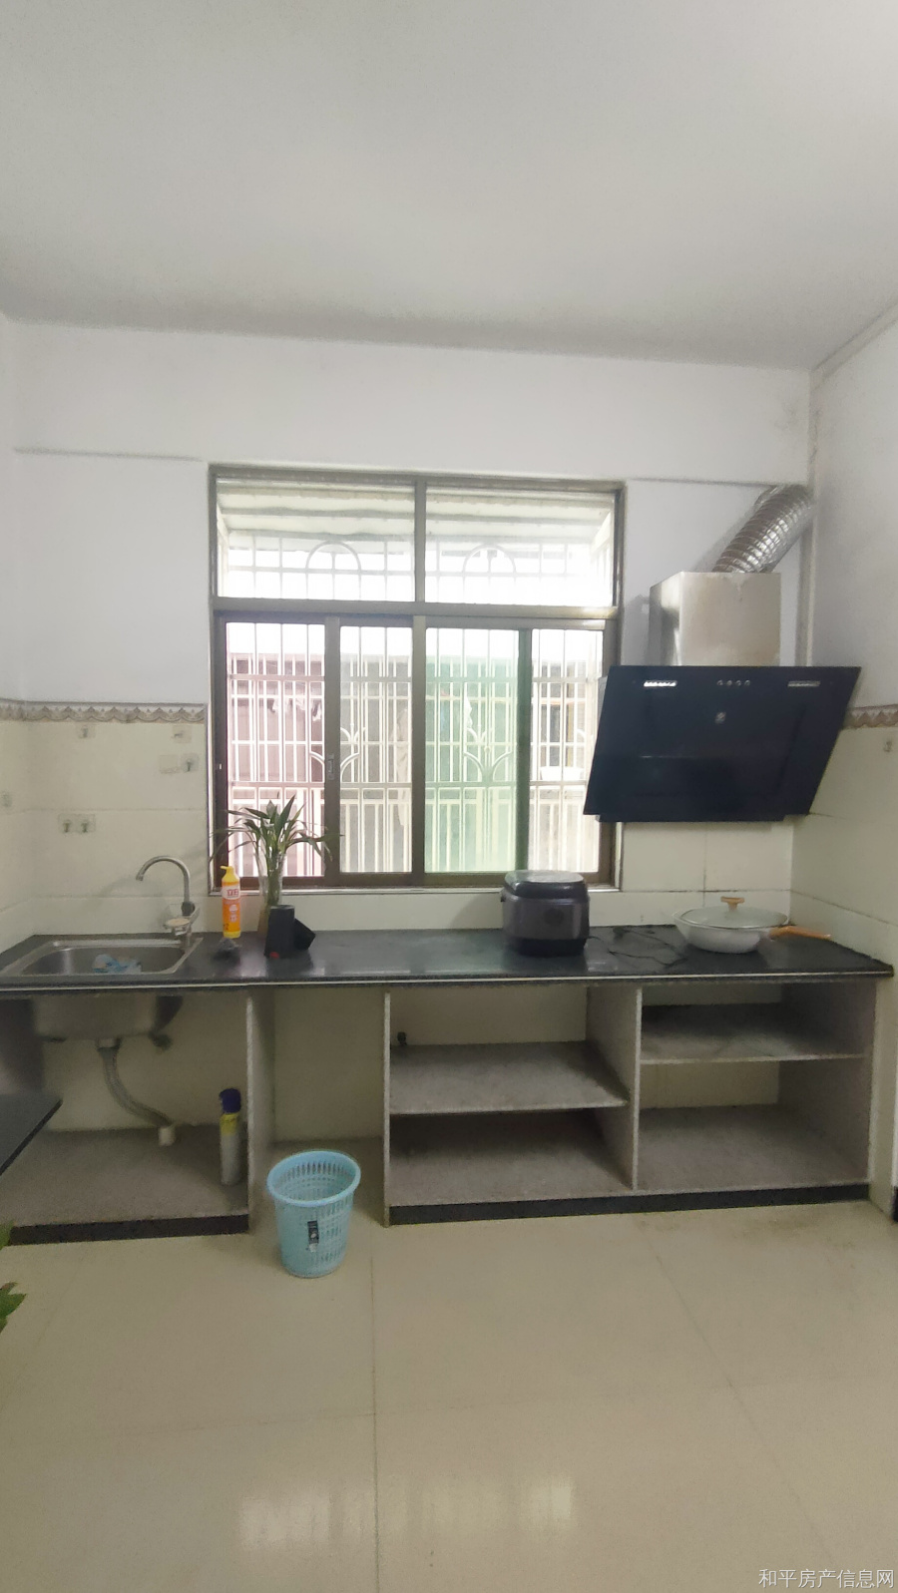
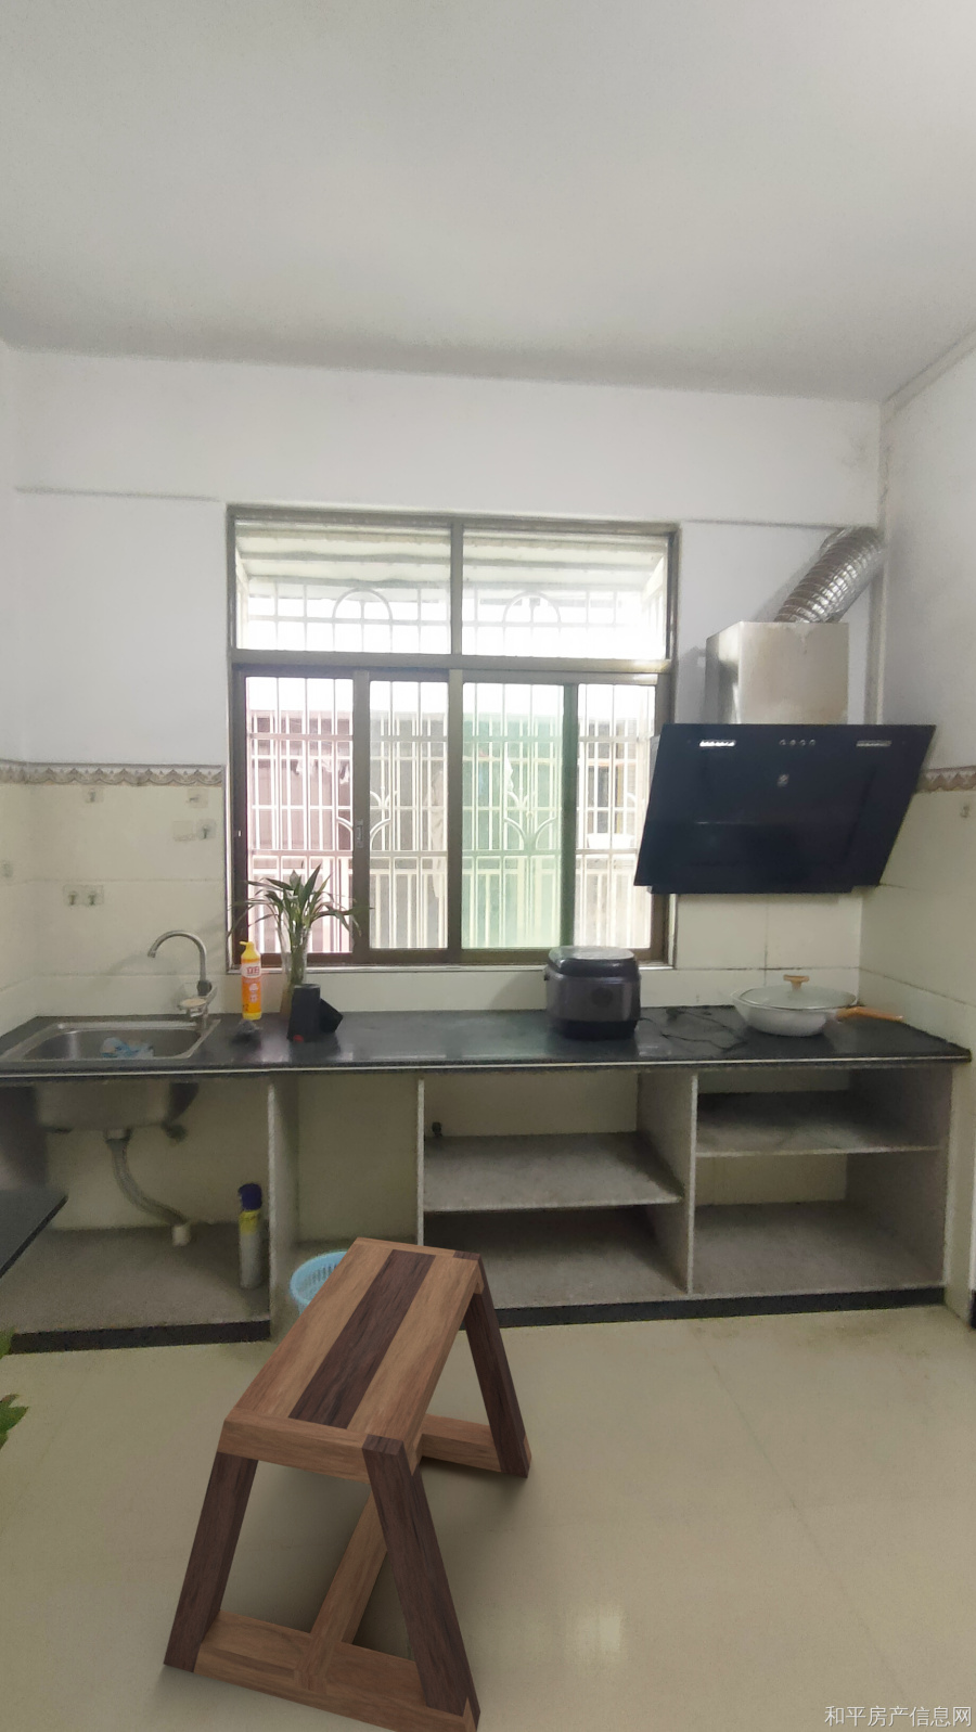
+ stool [162,1236,533,1732]
